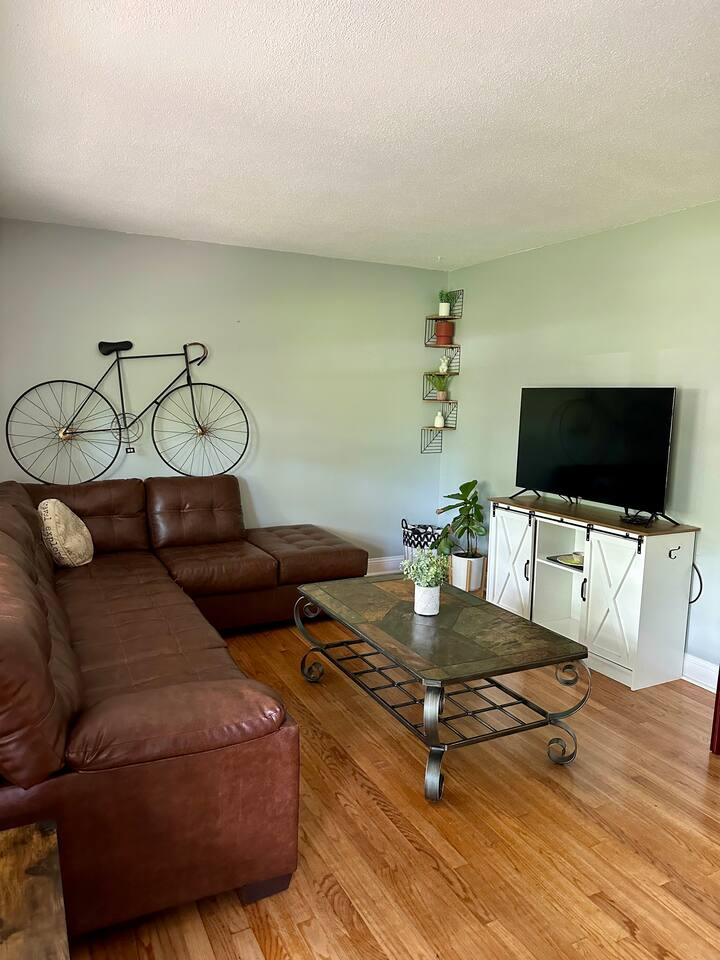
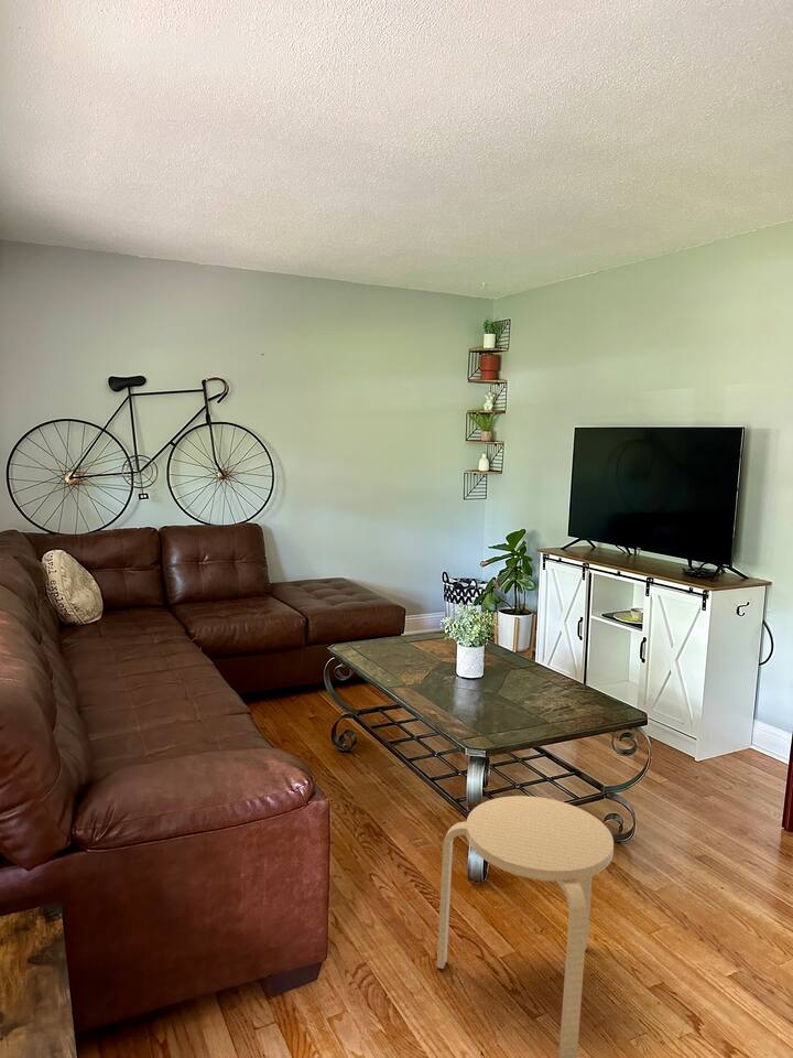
+ stool [436,795,615,1058]
